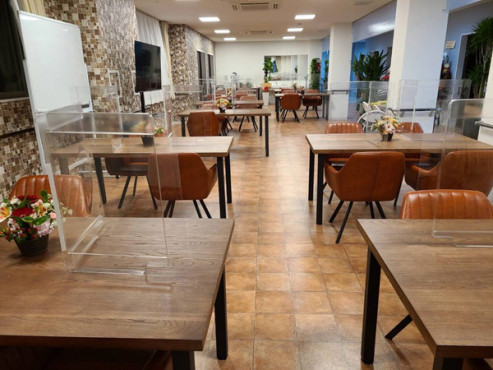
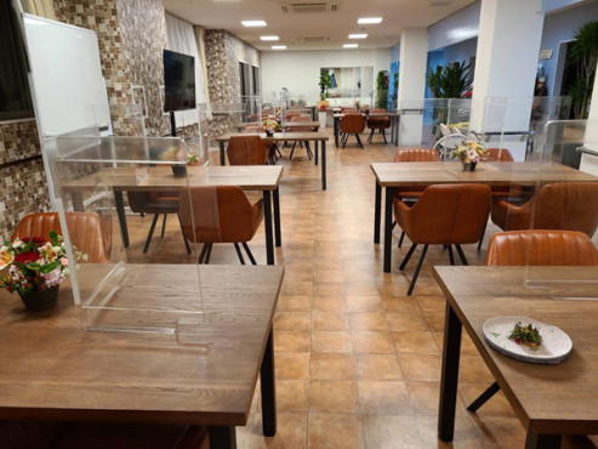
+ salad plate [482,314,574,365]
